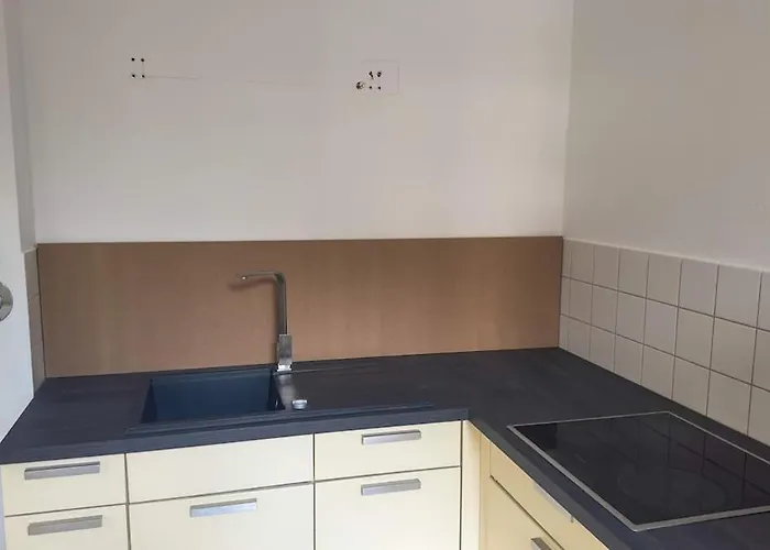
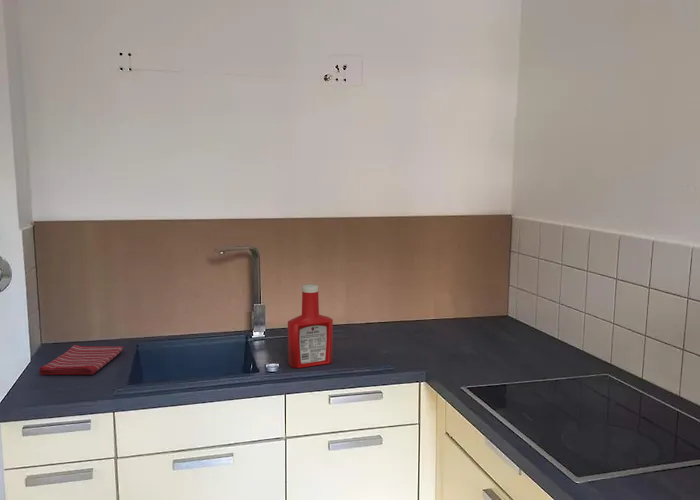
+ dish towel [38,344,124,376]
+ soap bottle [287,283,334,369]
